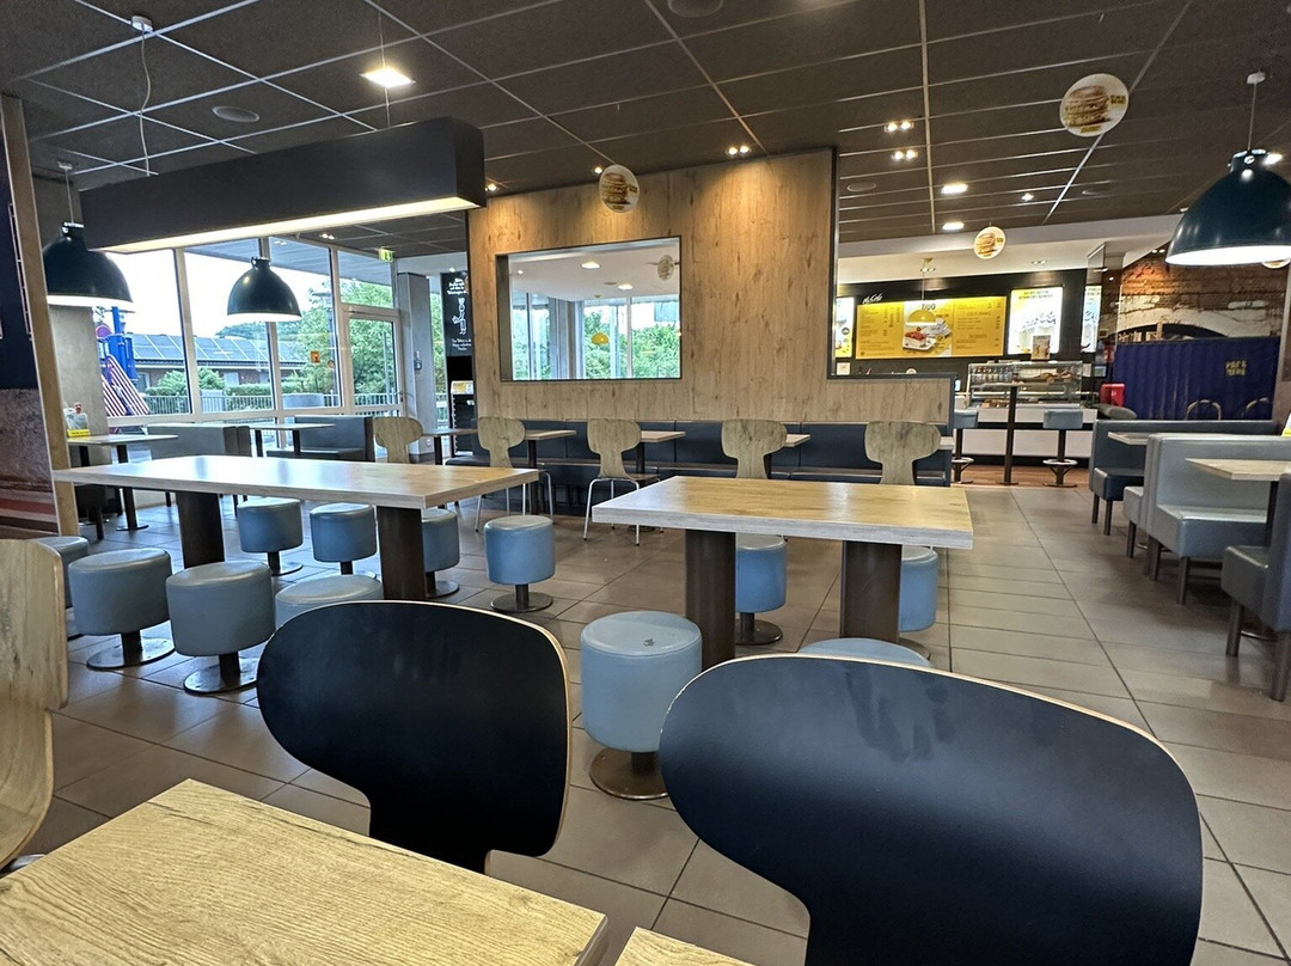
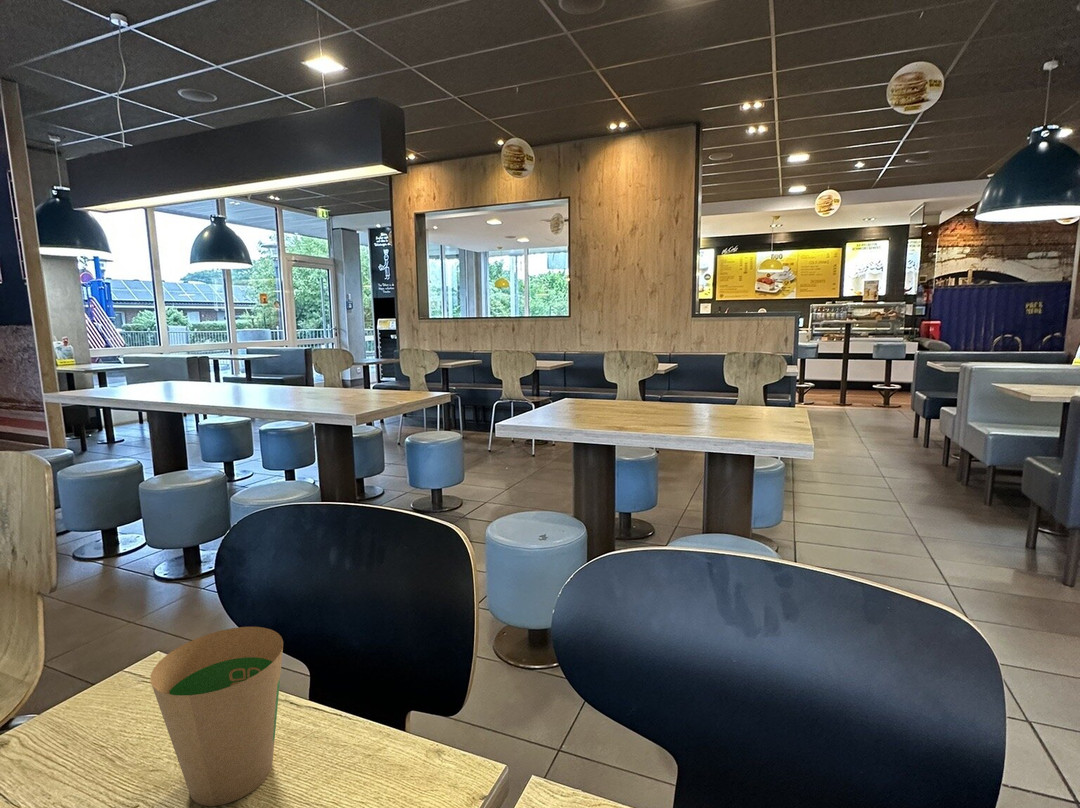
+ paper cup [149,626,284,807]
